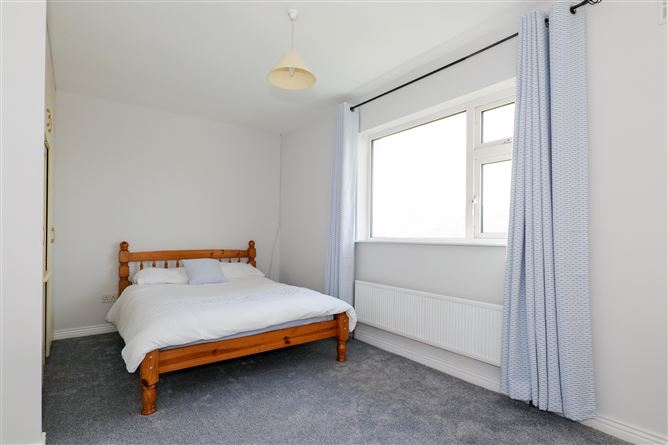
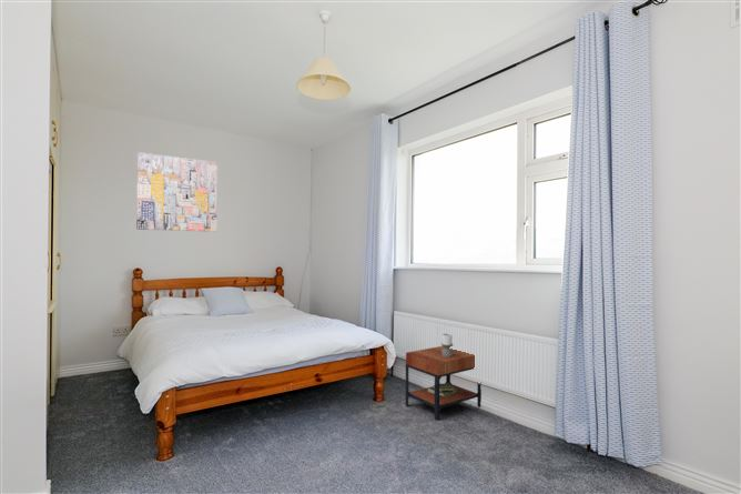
+ side table [405,333,483,422]
+ wall art [135,151,219,233]
